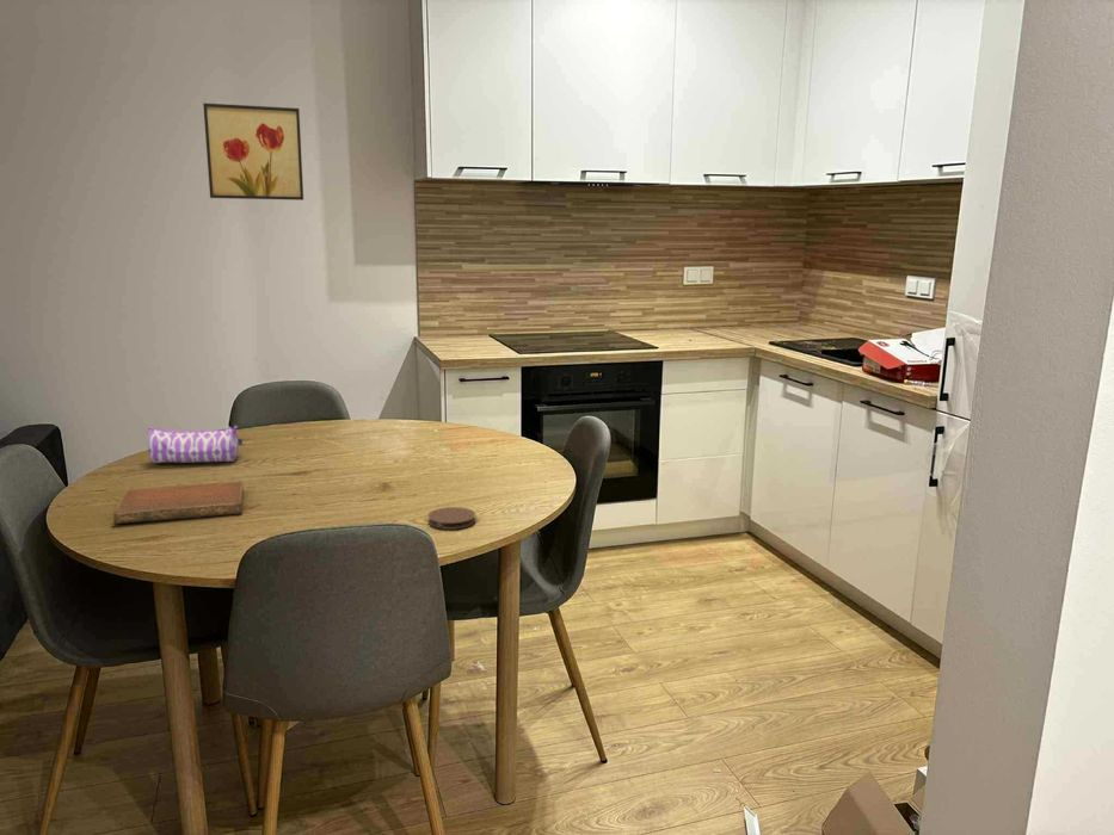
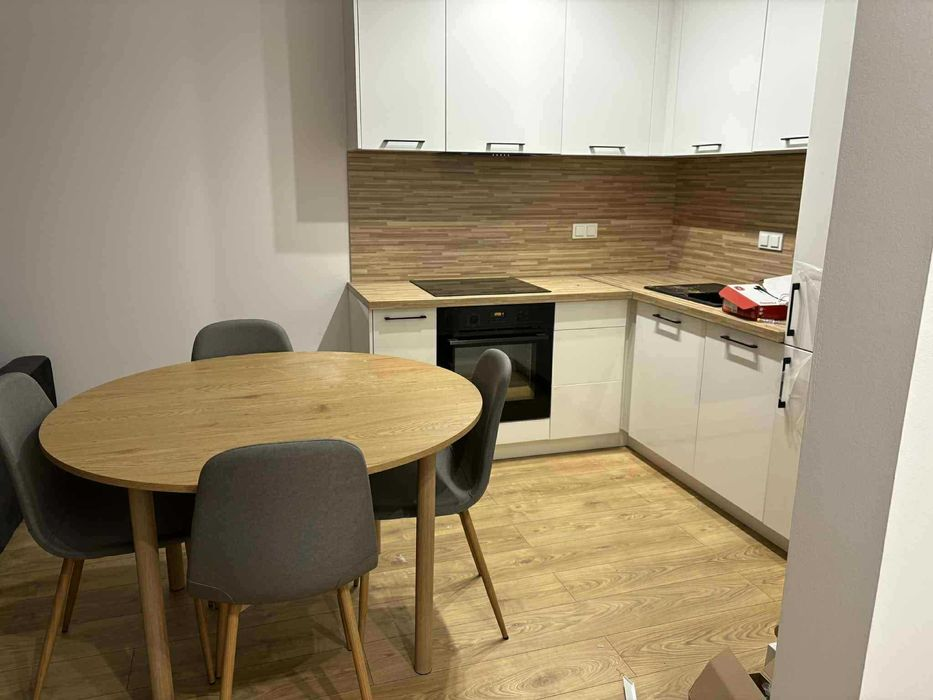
- notebook [112,481,245,525]
- wall art [202,103,304,202]
- pencil case [147,425,244,464]
- coaster [426,506,476,531]
